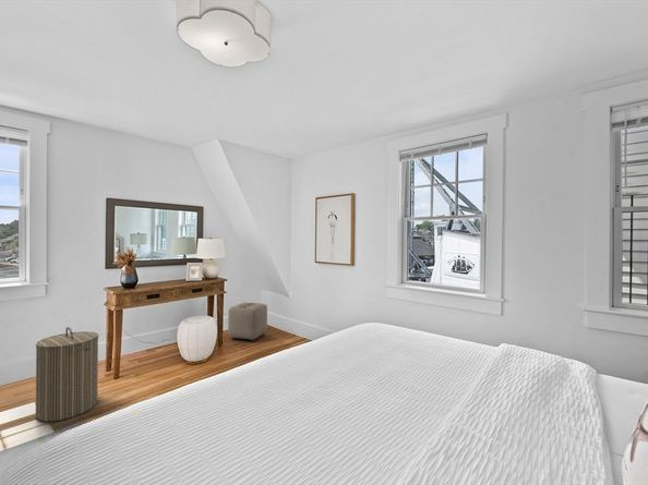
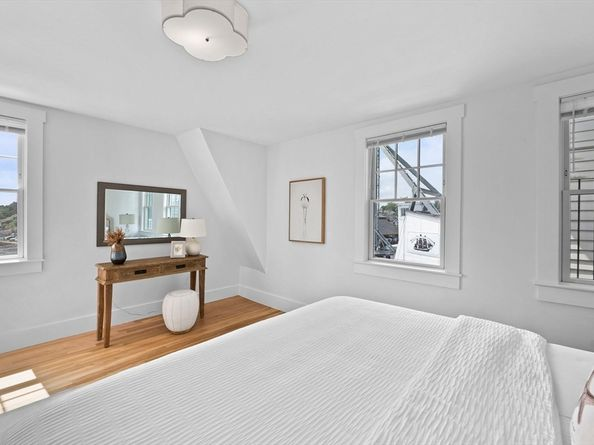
- ottoman [227,302,268,342]
- laundry hamper [35,326,99,423]
